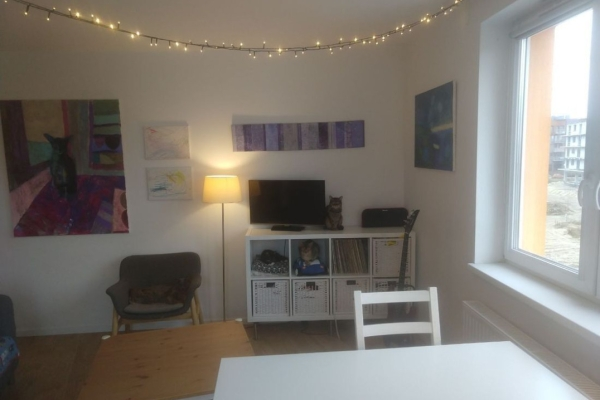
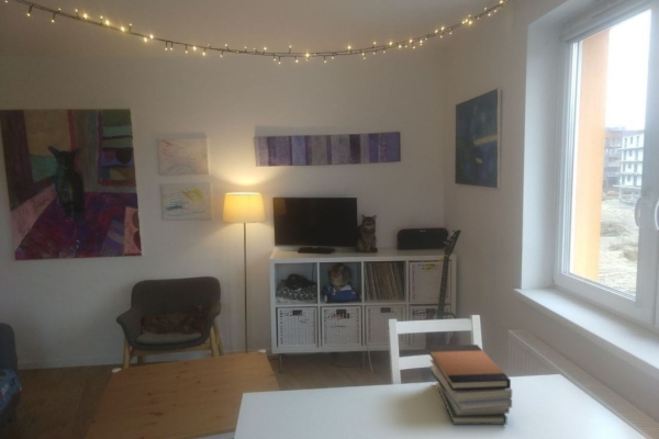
+ book stack [427,344,513,426]
